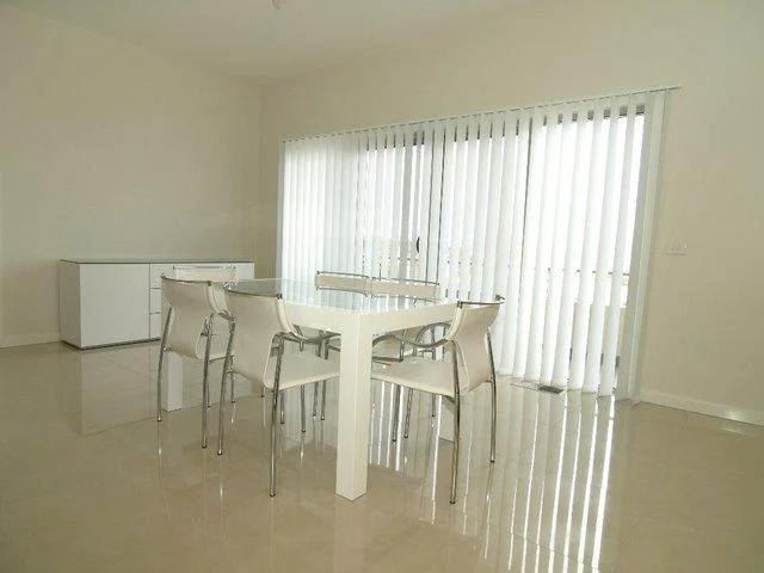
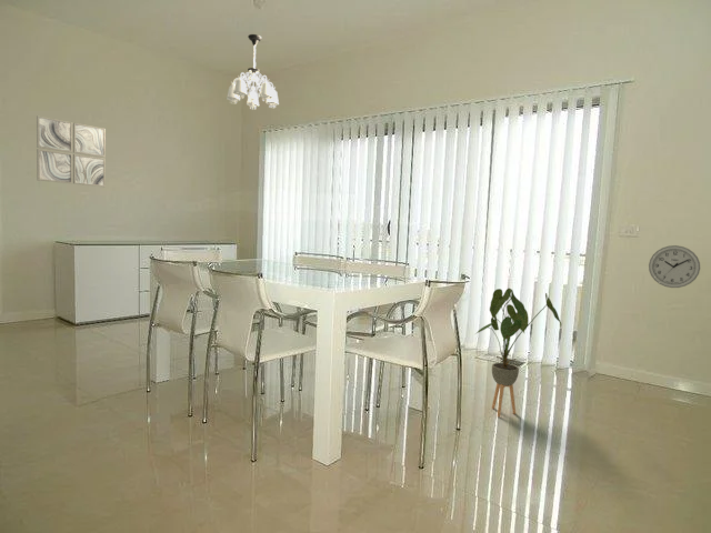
+ chandelier [226,33,280,111]
+ wall art [36,114,107,188]
+ wall clock [648,244,701,289]
+ house plant [474,288,562,418]
